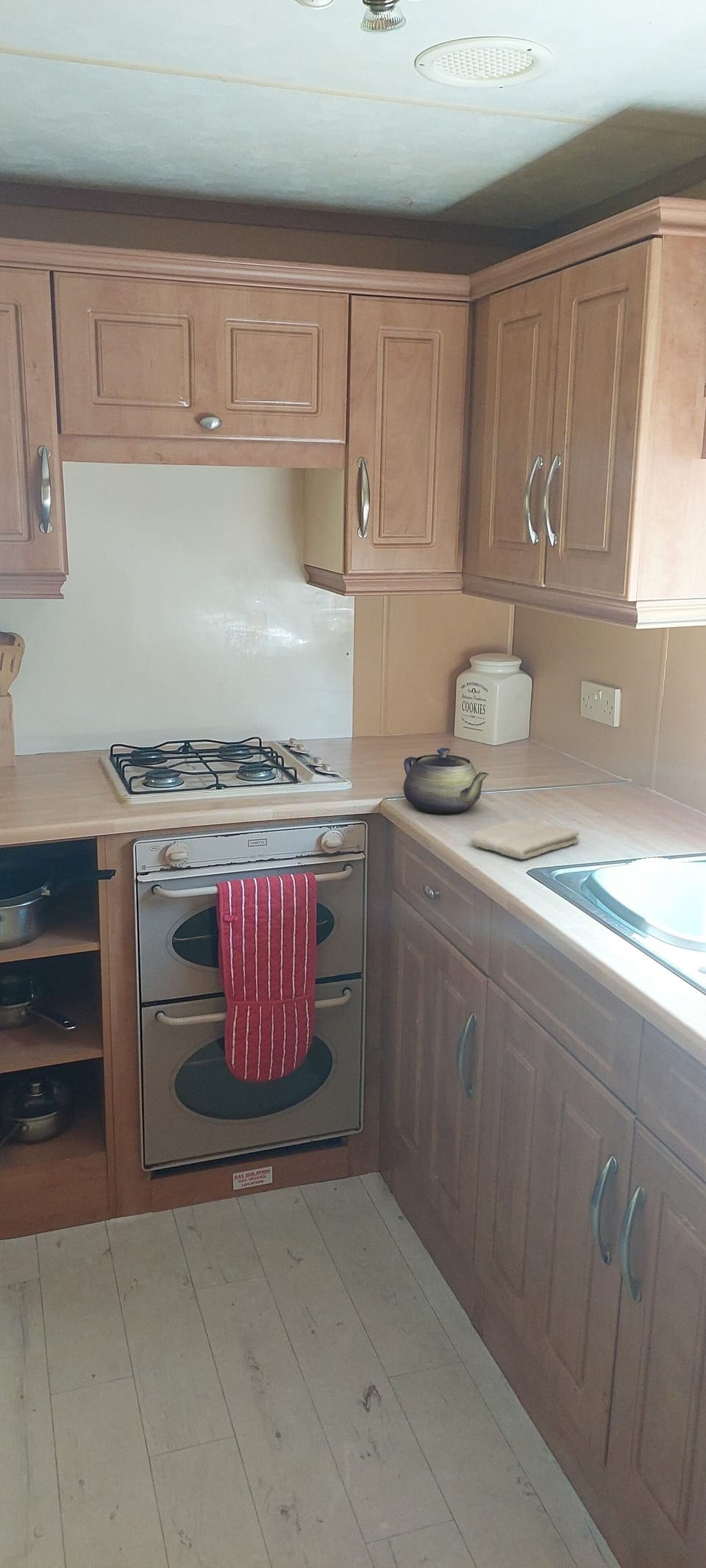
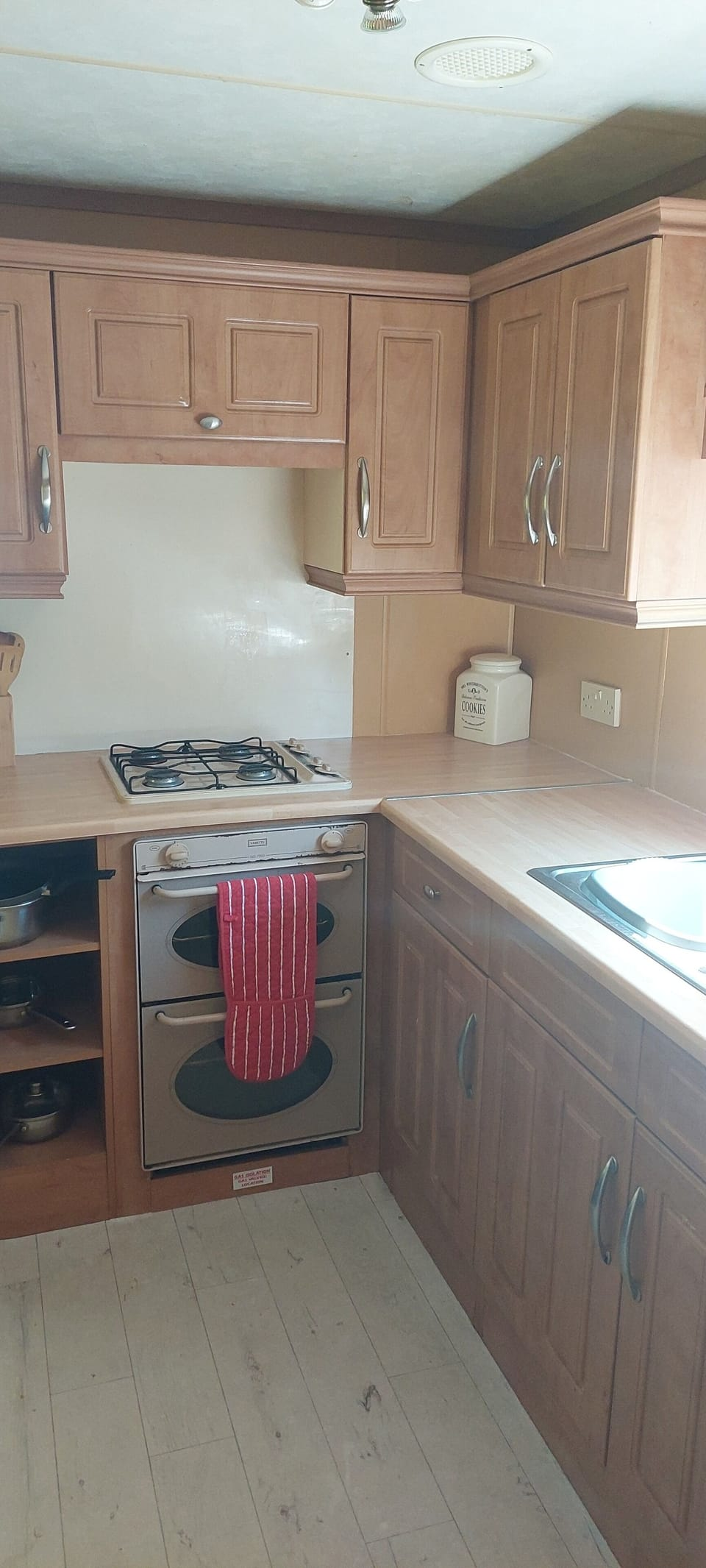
- teapot [402,747,490,815]
- washcloth [470,817,580,860]
